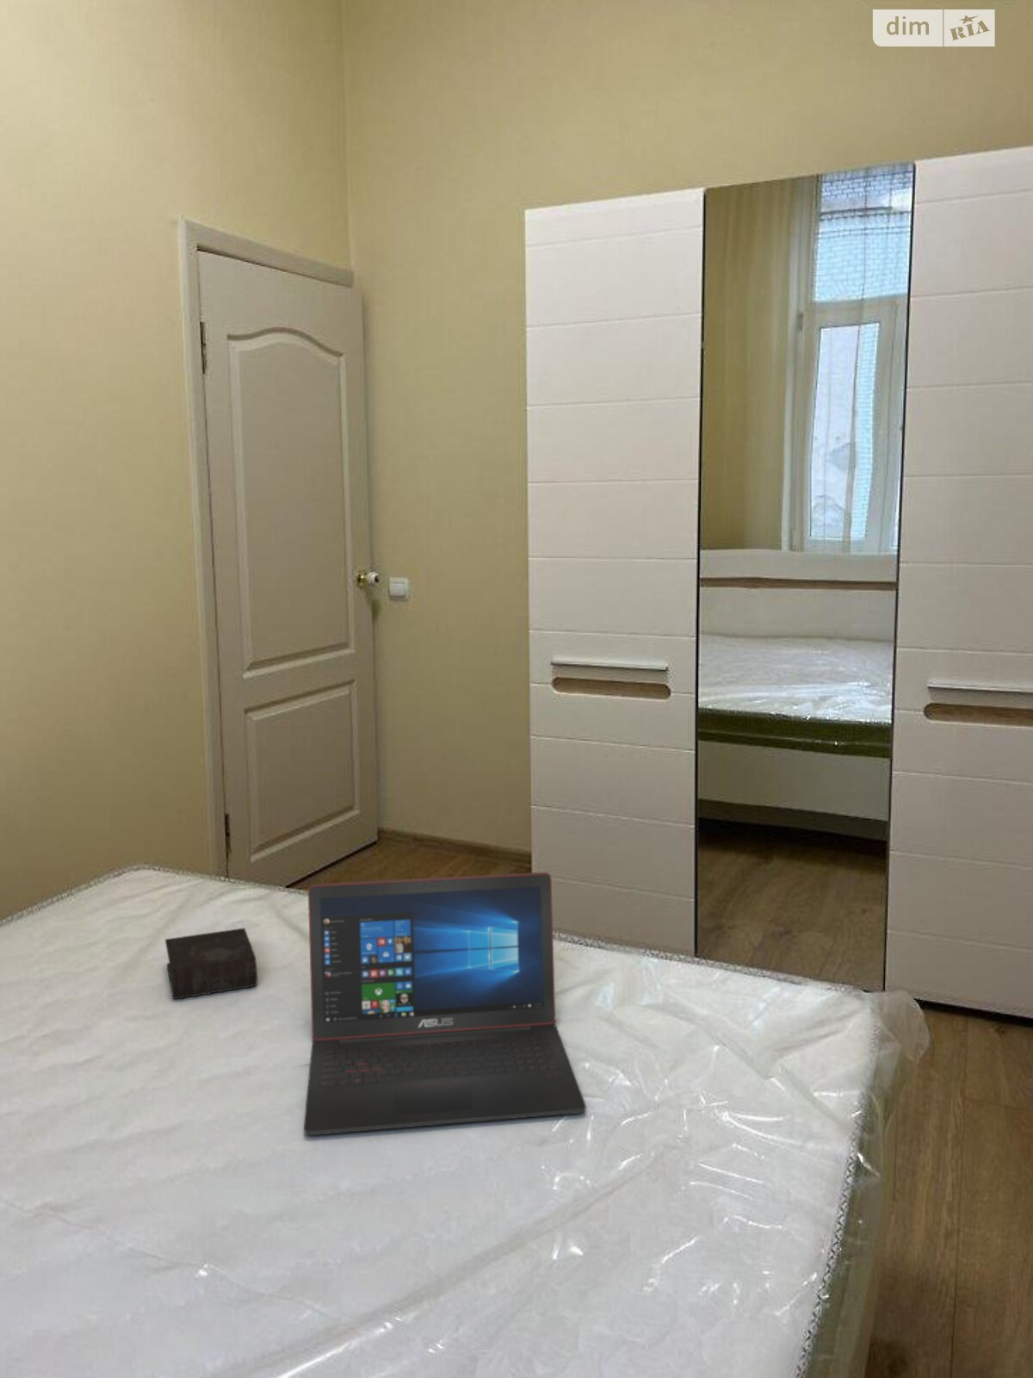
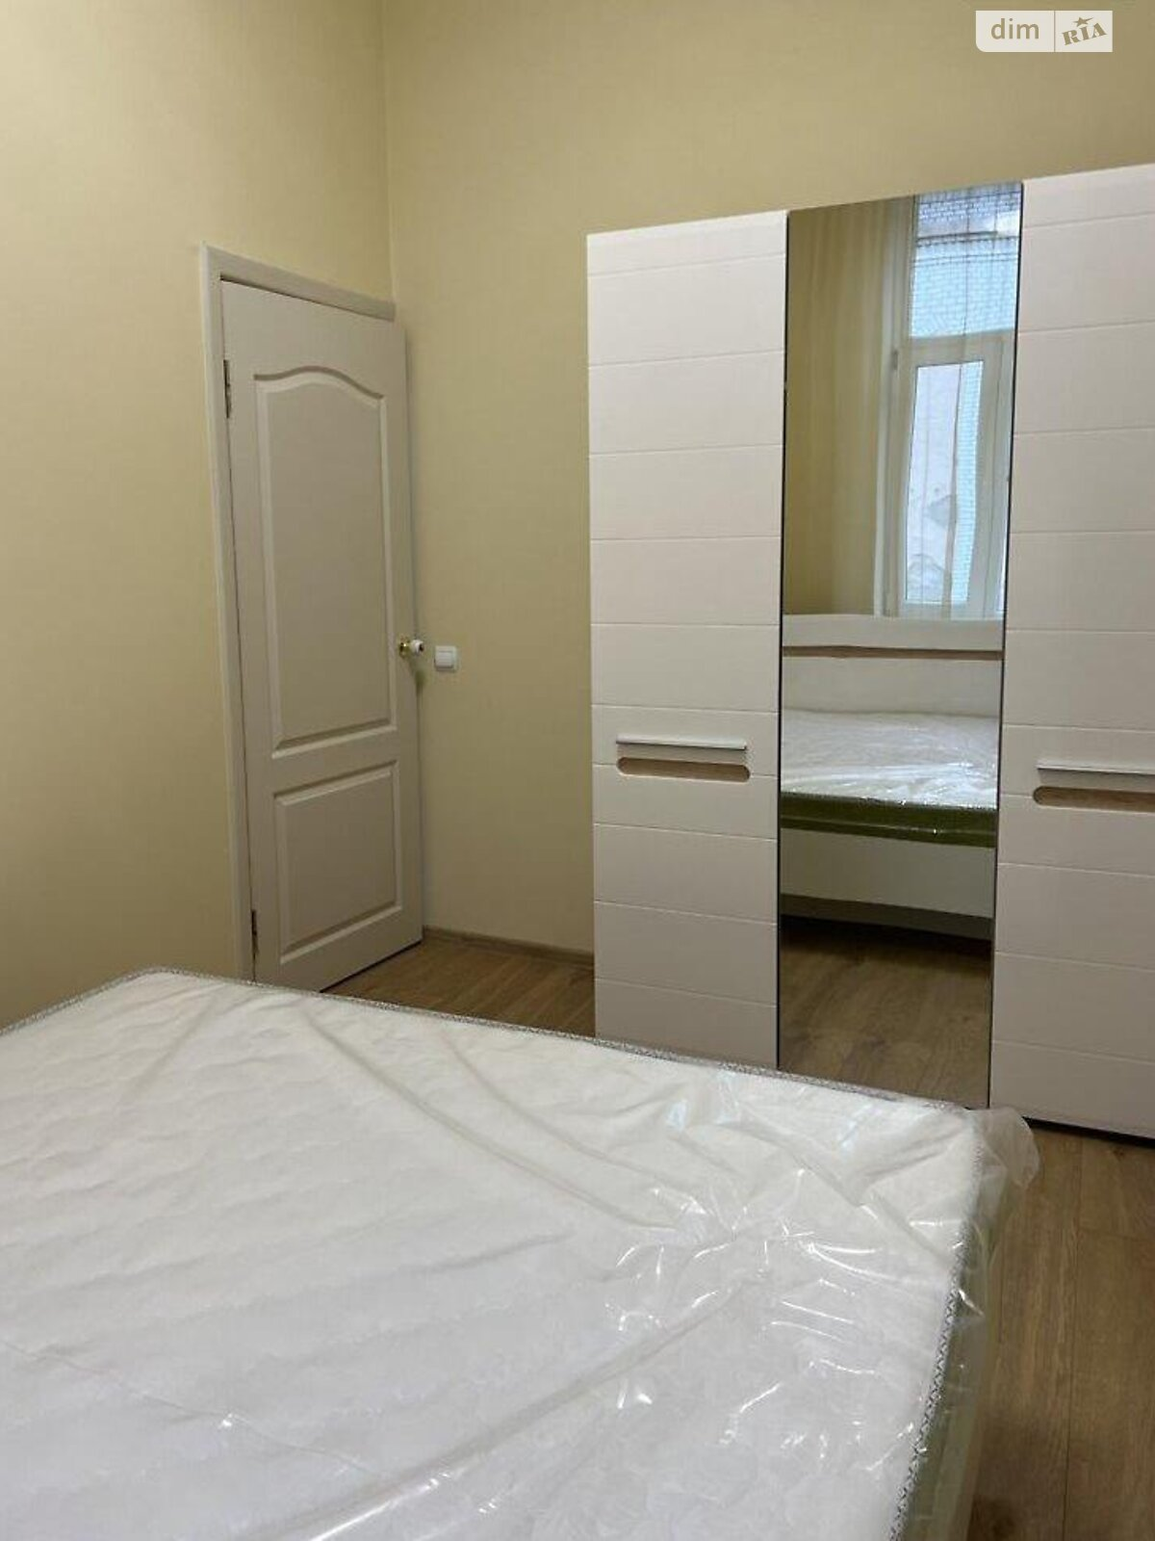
- laptop [303,871,587,1136]
- book [165,928,258,1000]
